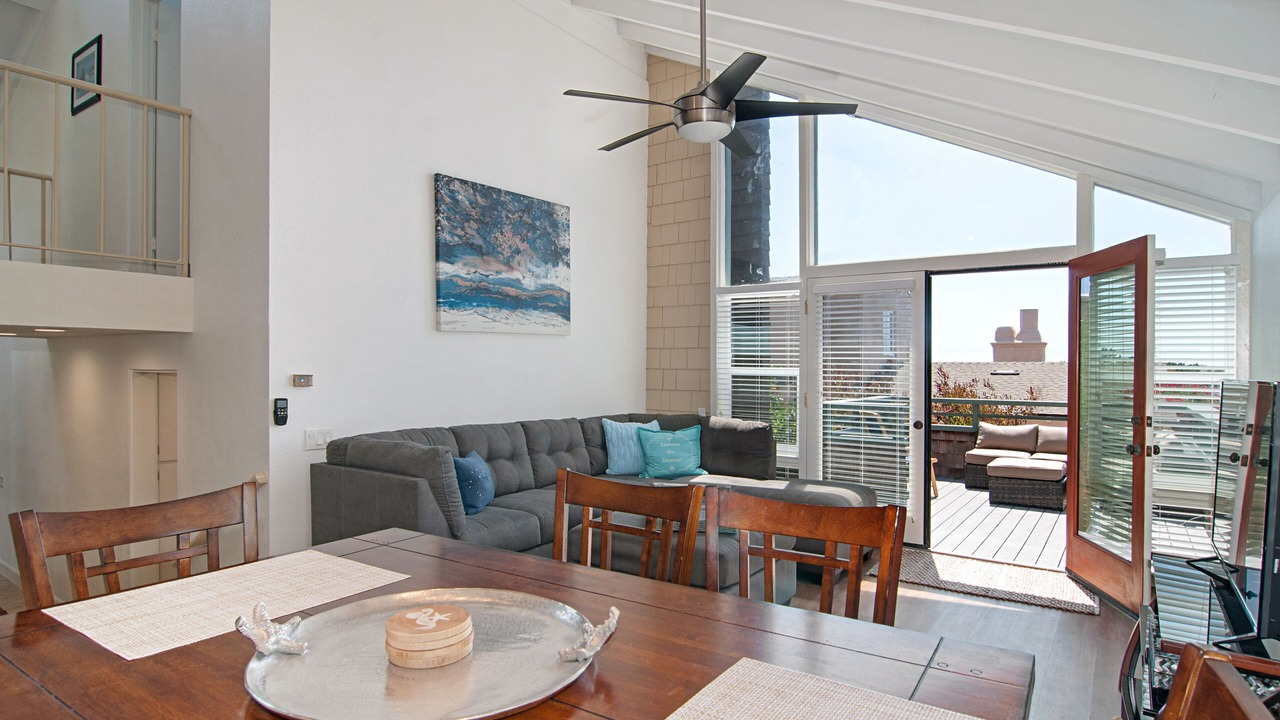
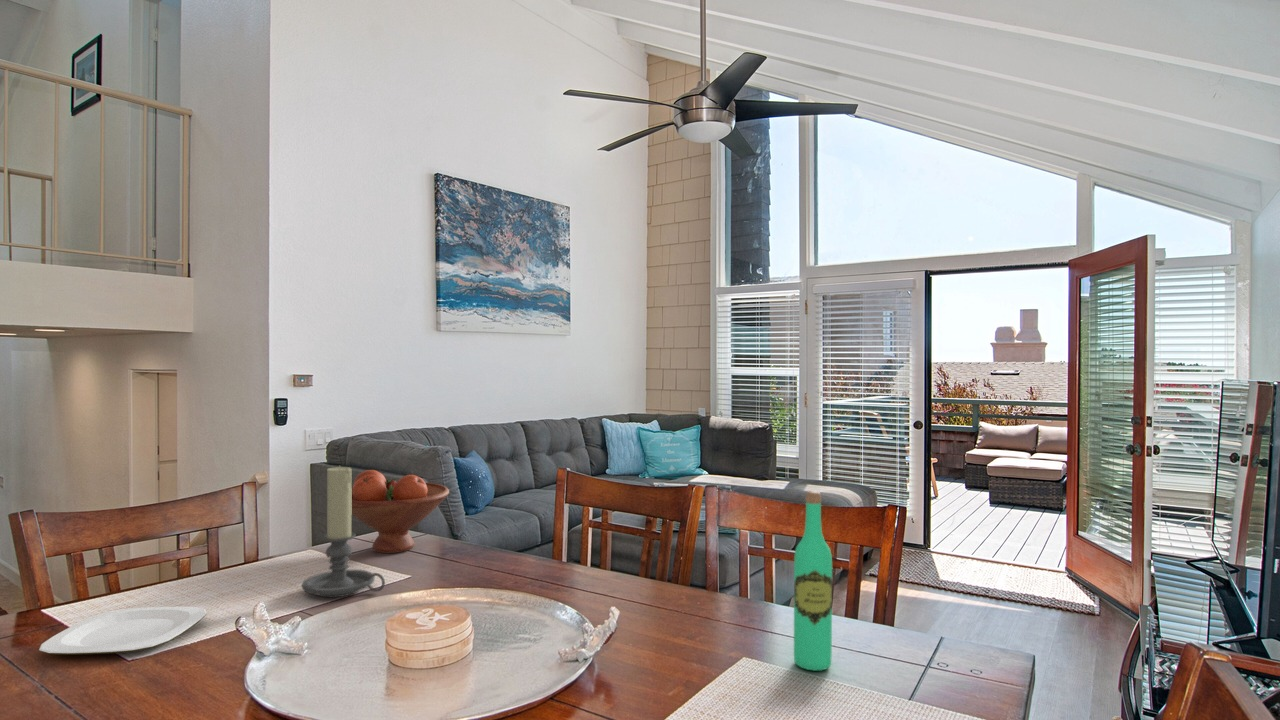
+ plate [38,606,207,656]
+ wine bottle [793,490,833,672]
+ fruit bowl [351,469,450,554]
+ candle holder [301,465,386,598]
